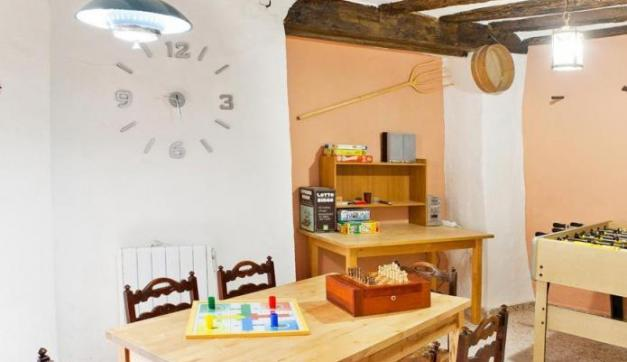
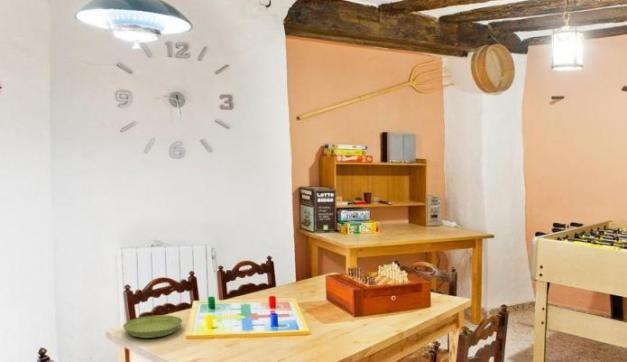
+ saucer [122,314,183,339]
